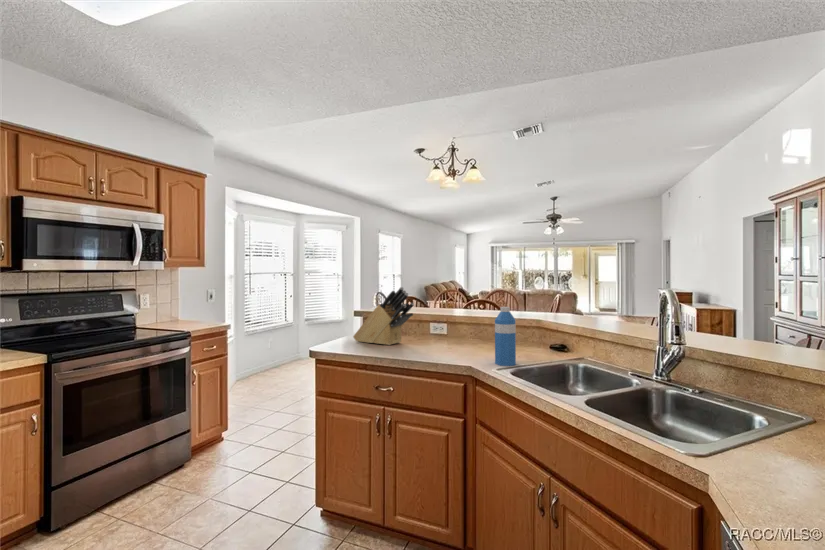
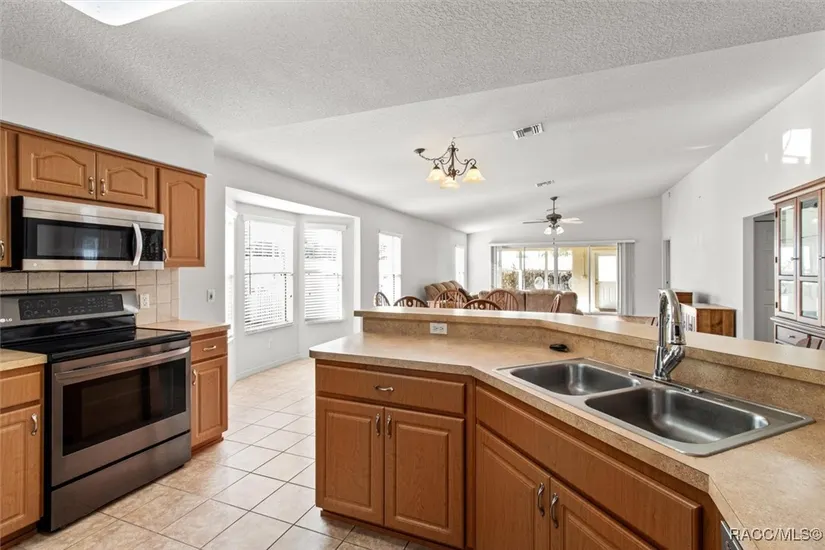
- knife block [352,286,415,346]
- water bottle [494,306,517,367]
